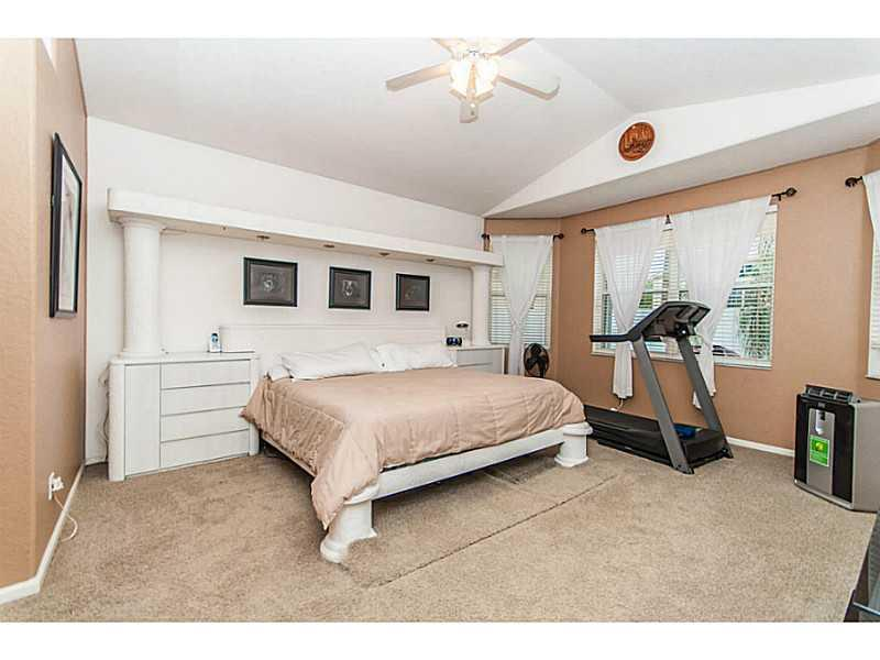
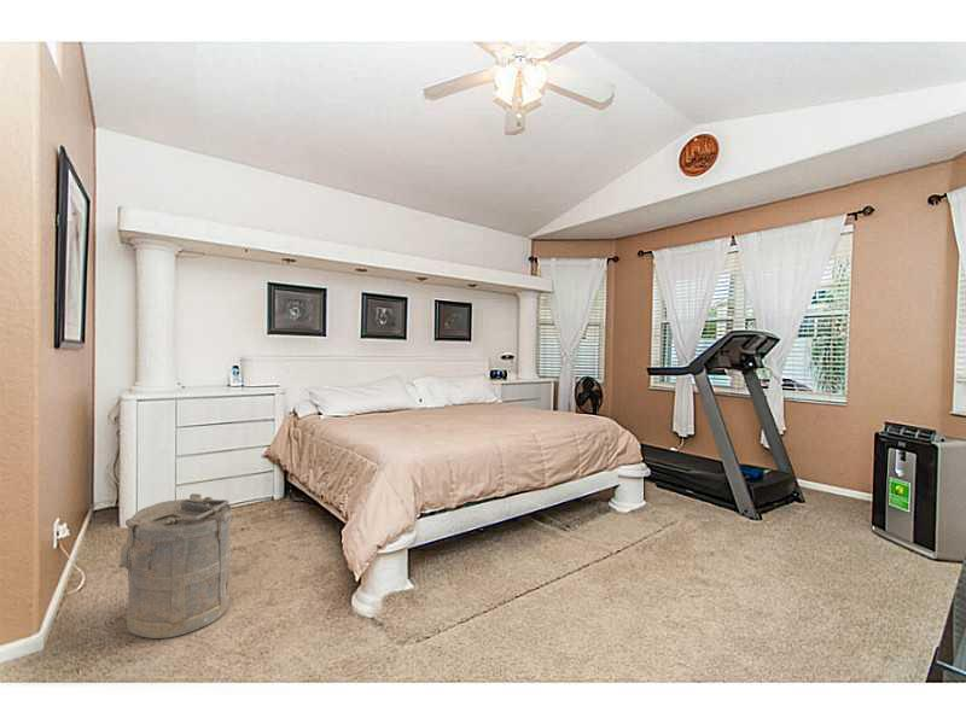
+ laundry hamper [117,492,234,640]
